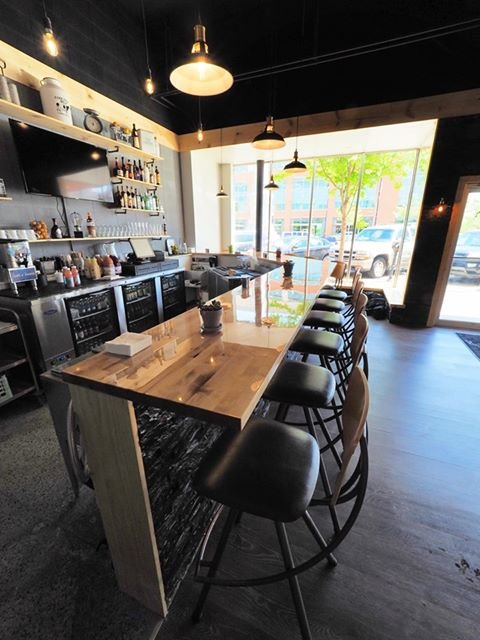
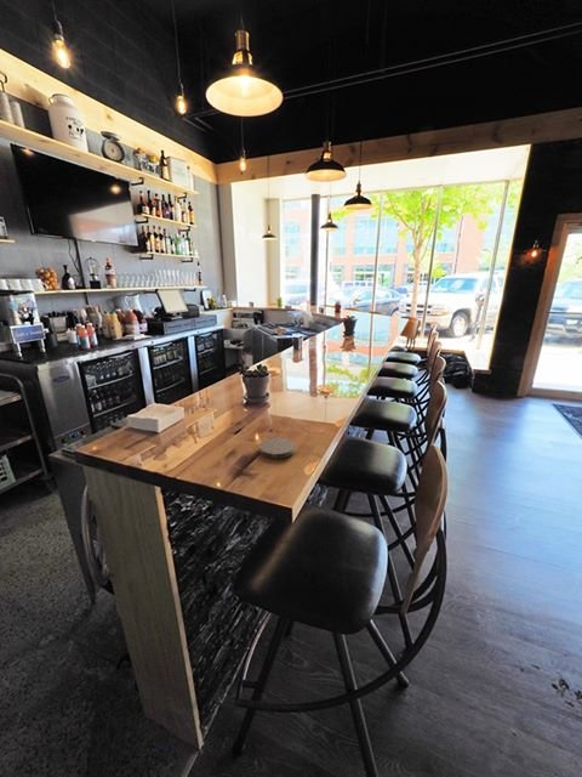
+ coaster [258,437,296,460]
